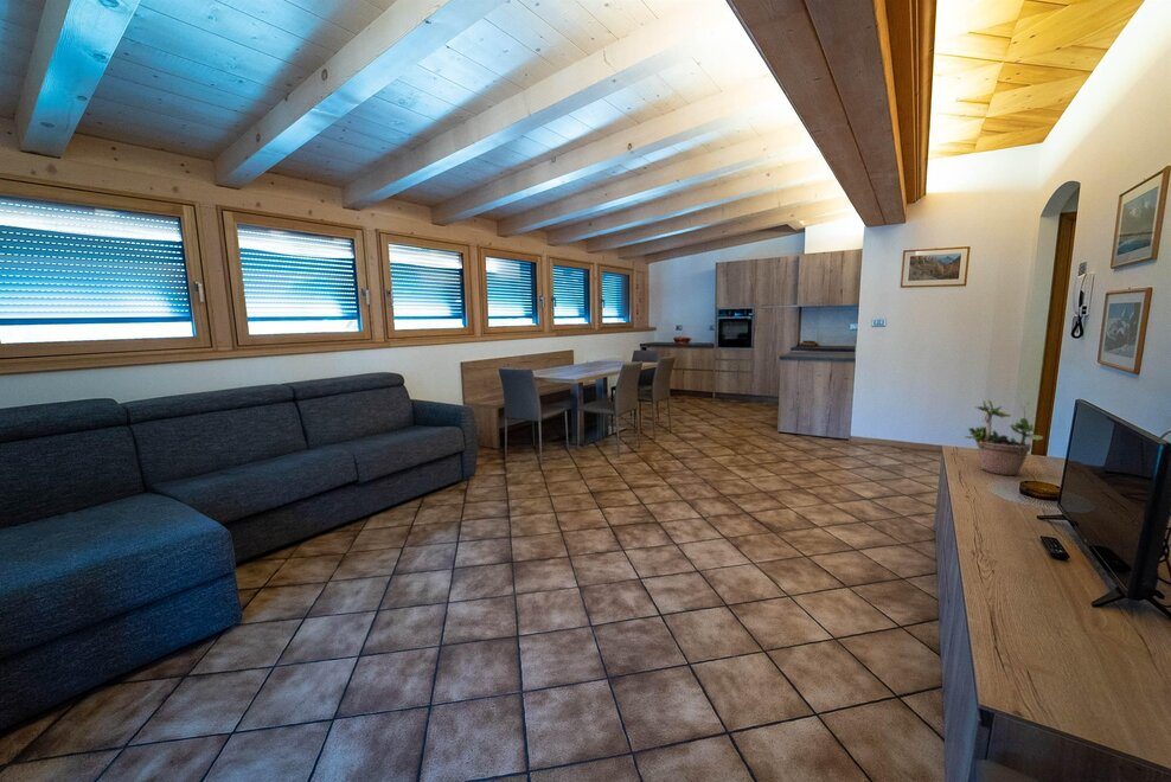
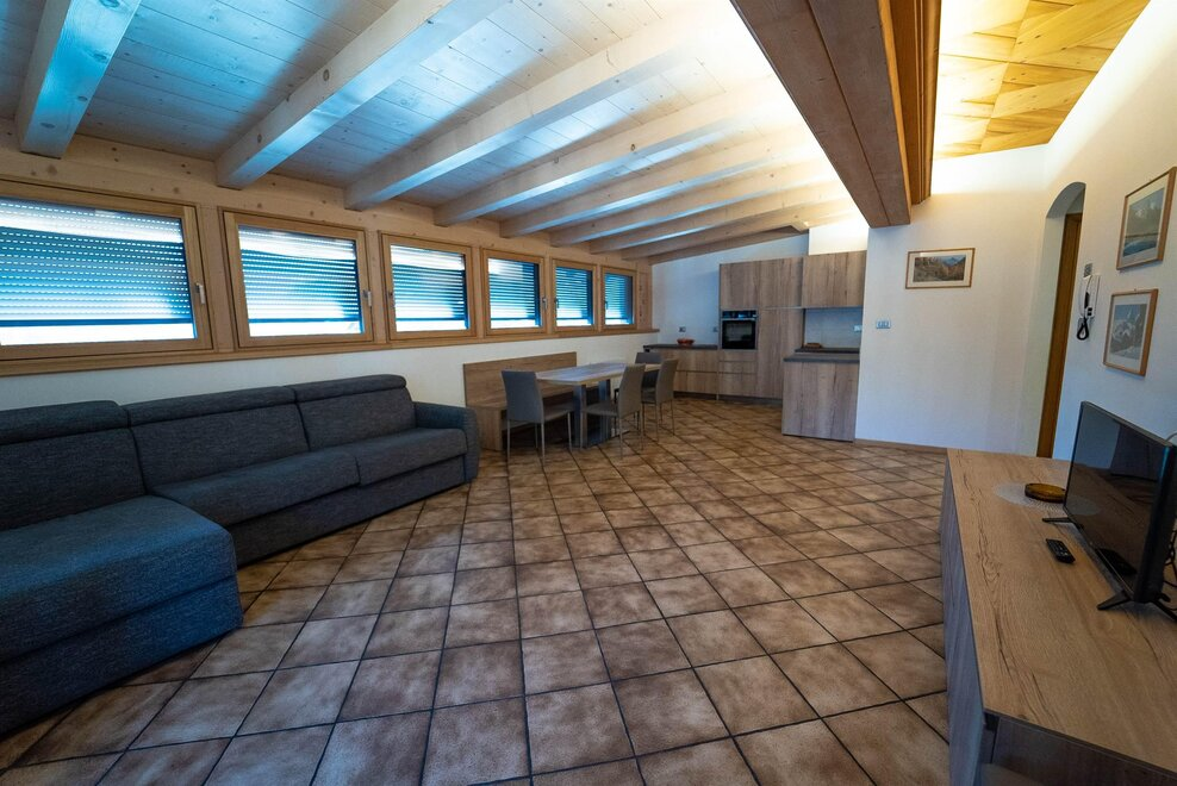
- potted plant [962,399,1044,476]
